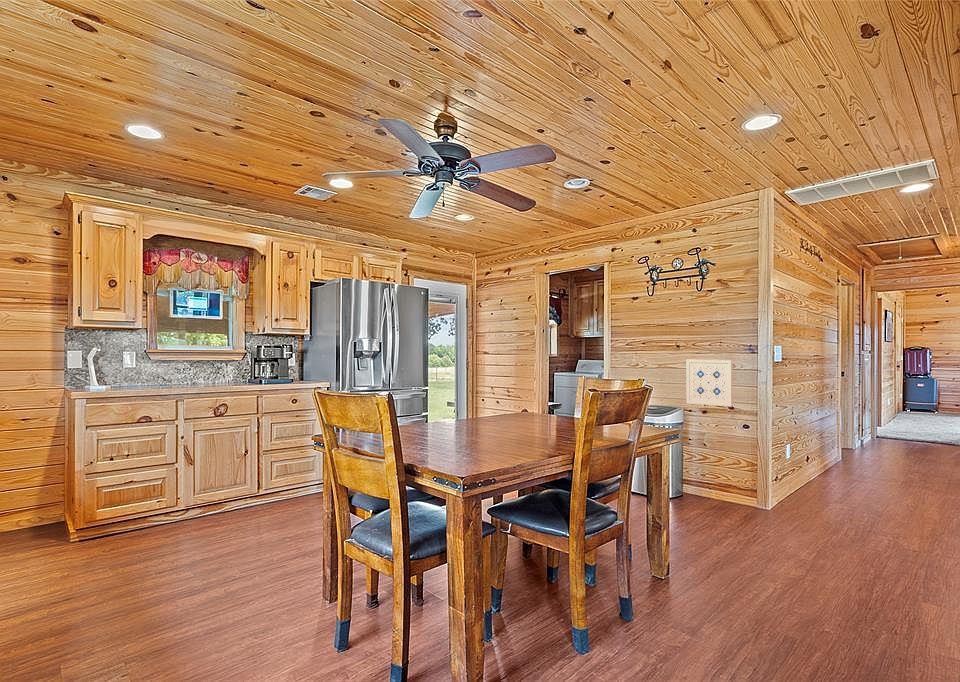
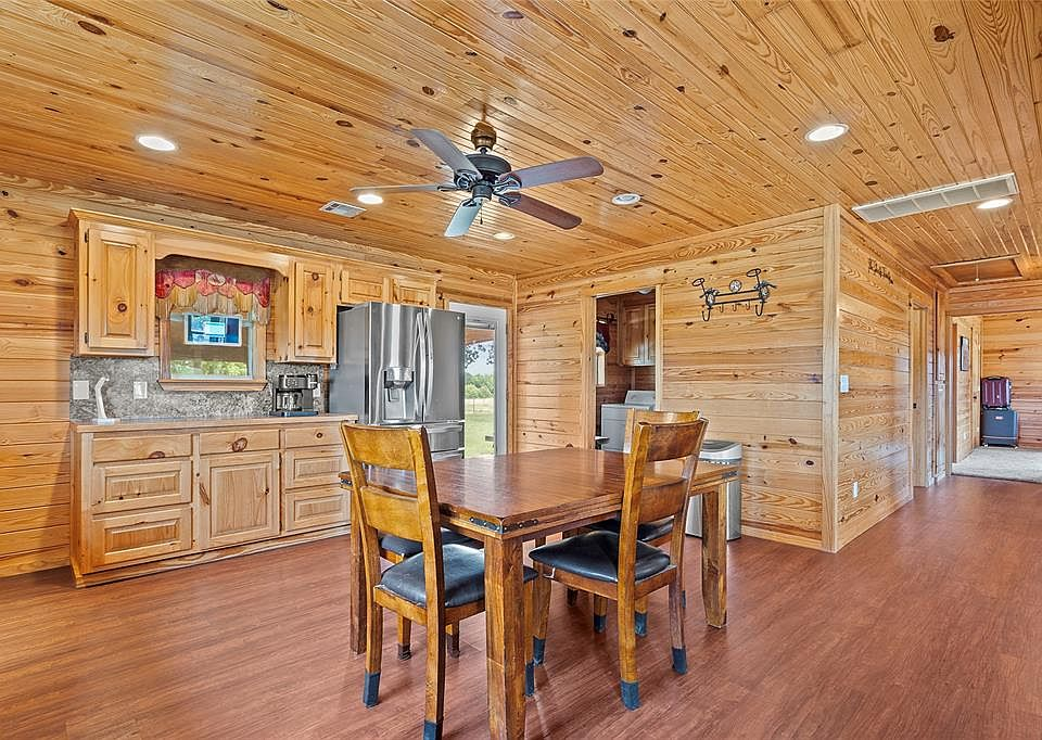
- wall art [686,359,734,408]
